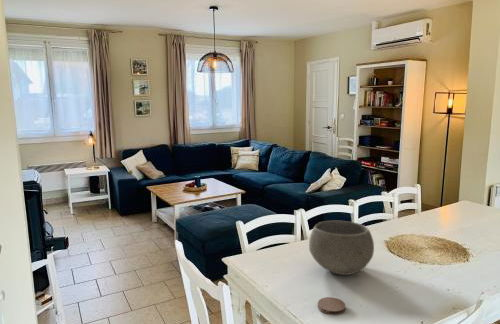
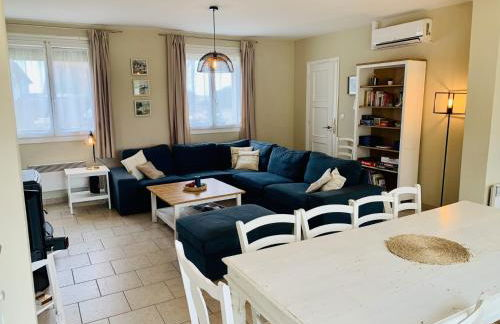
- coaster [317,296,347,316]
- bowl [308,220,375,276]
